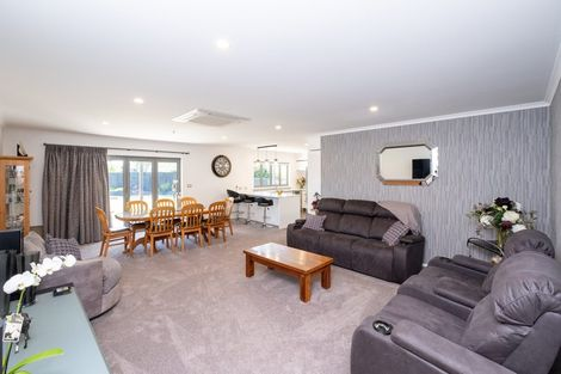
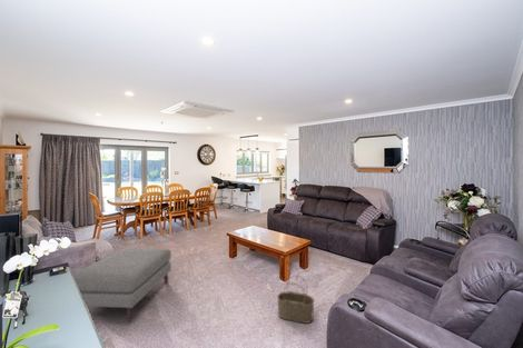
+ wicker basket [276,275,315,325]
+ ottoman [72,247,172,324]
